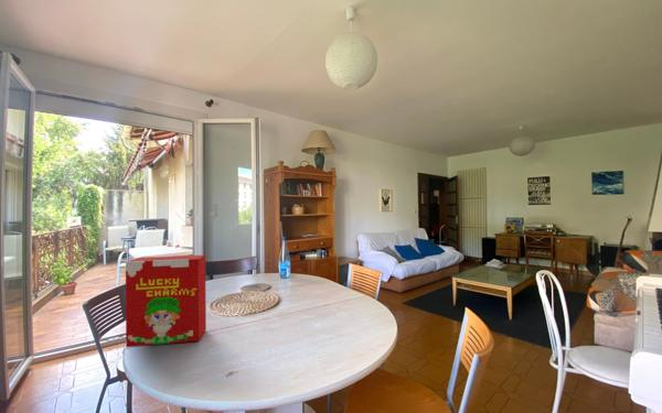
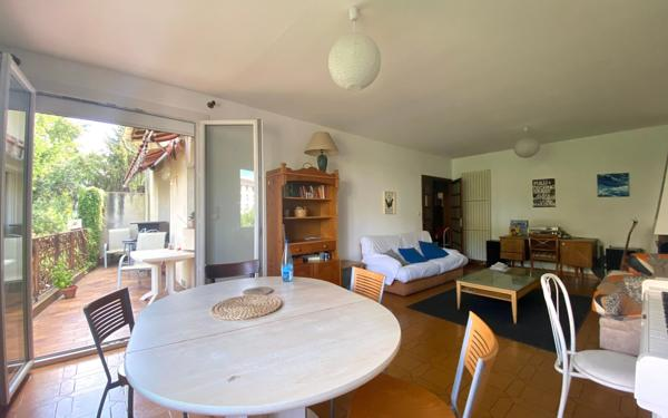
- cereal box [125,254,207,348]
